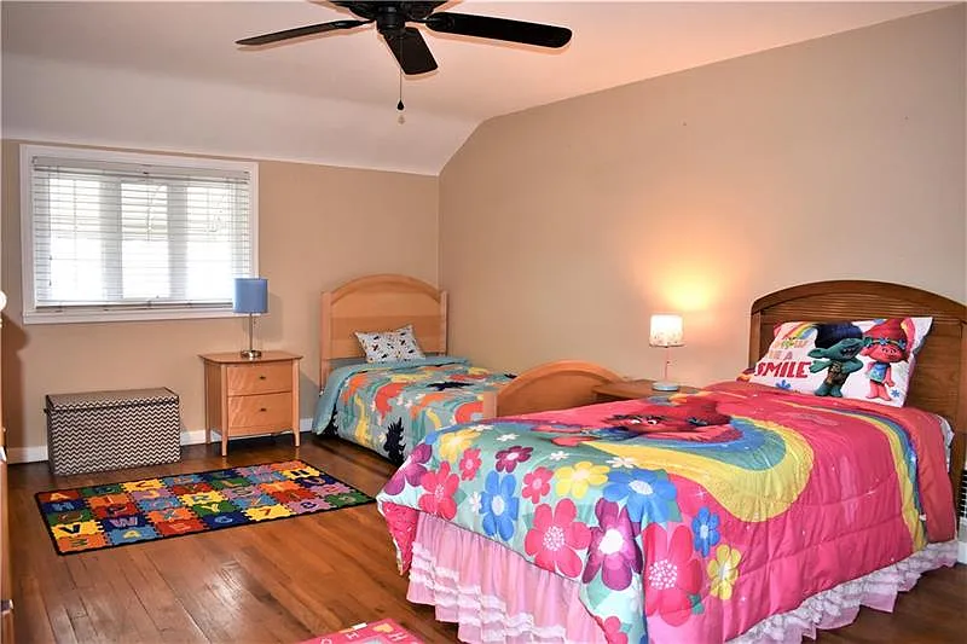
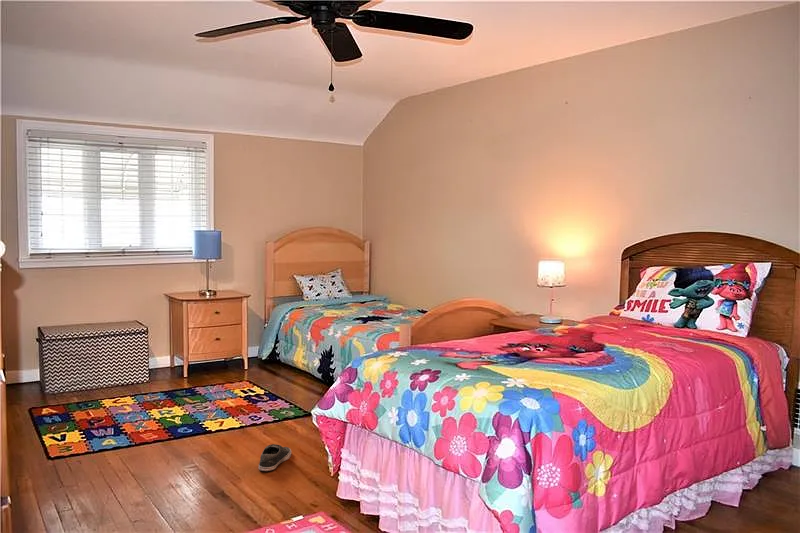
+ shoe [258,443,292,472]
